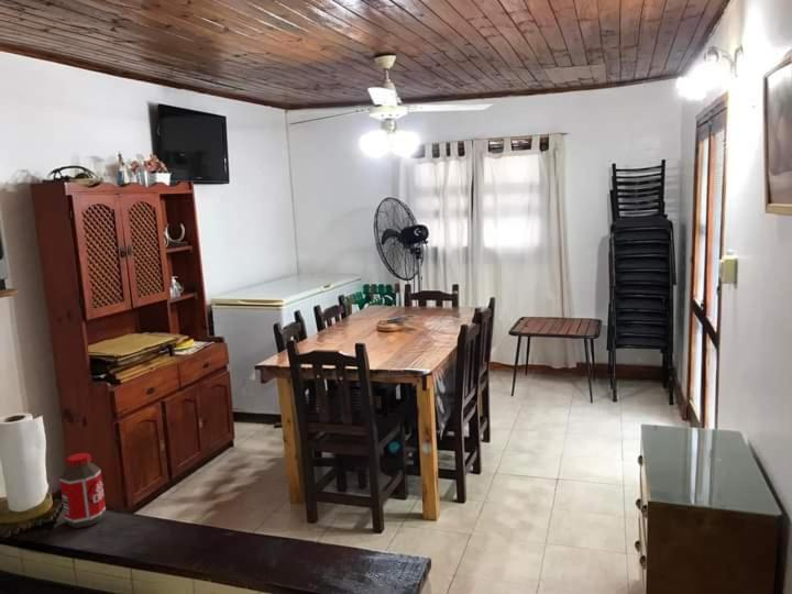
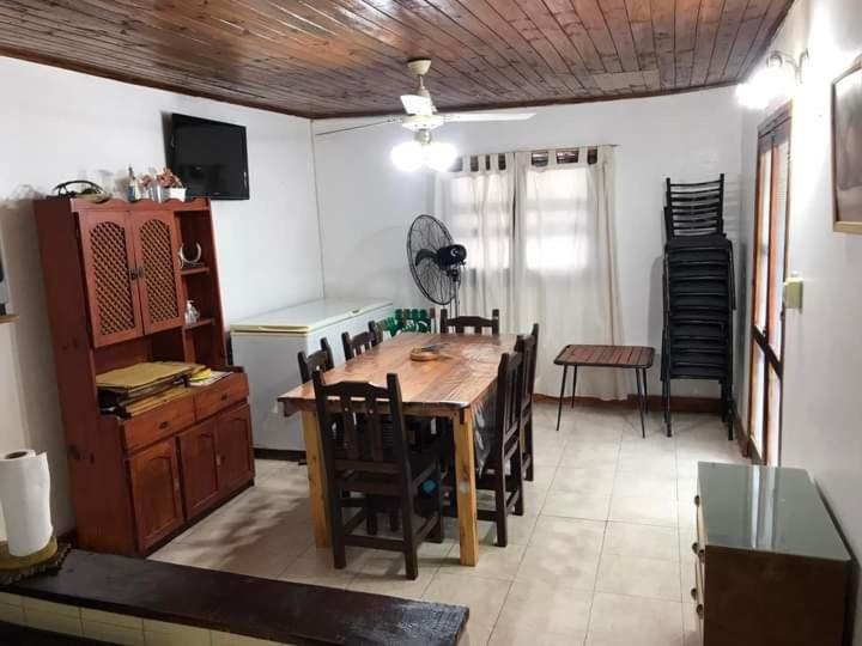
- bottle [58,452,107,529]
